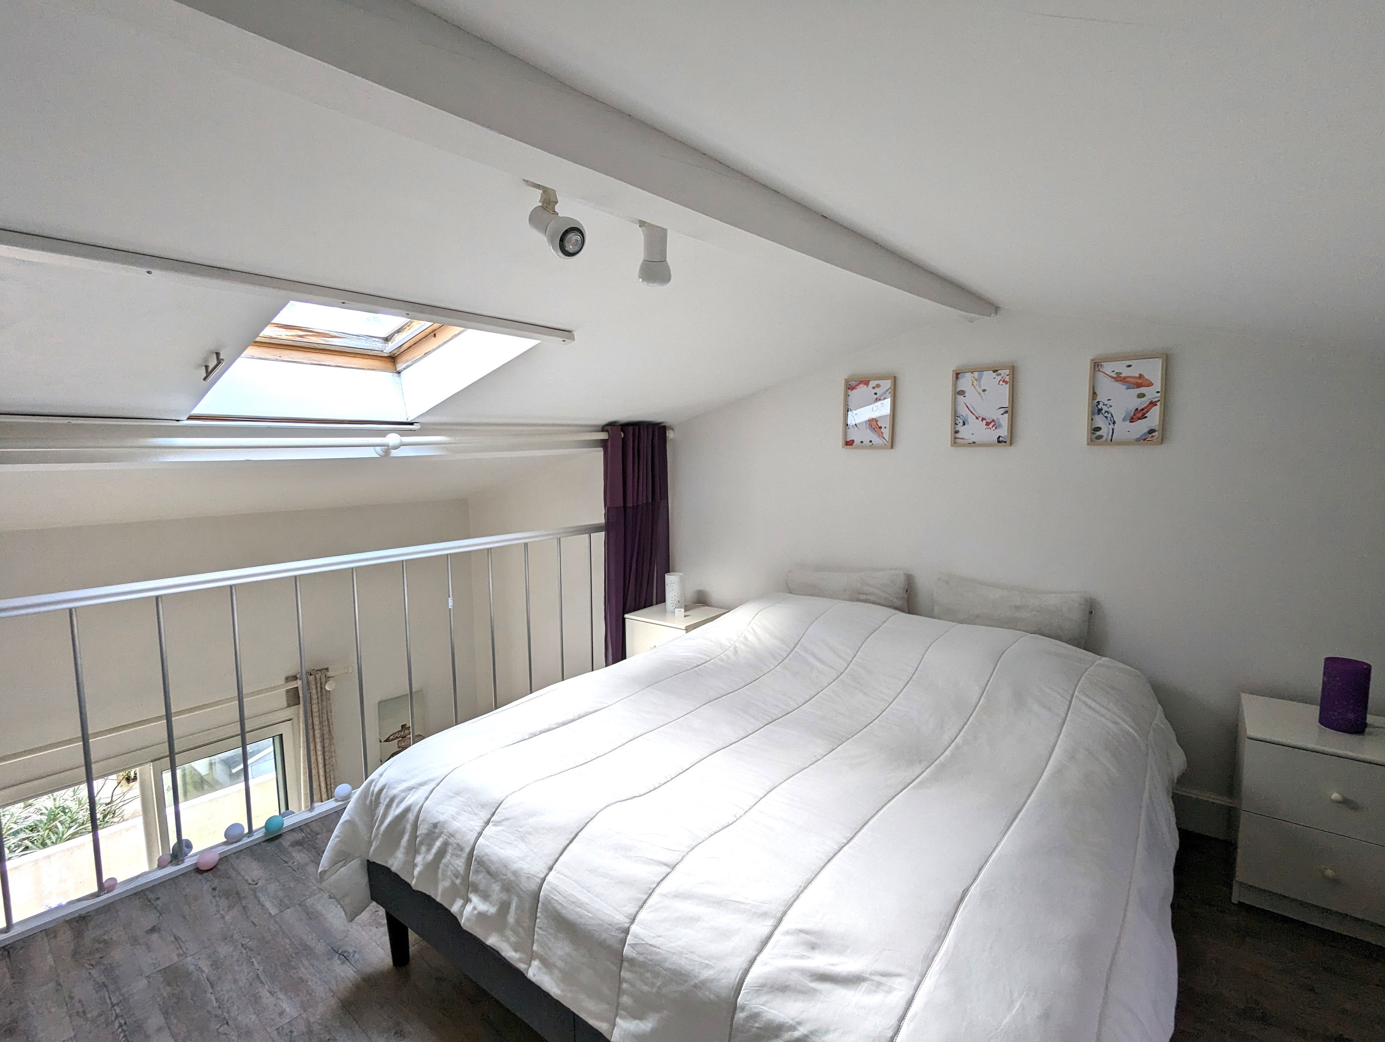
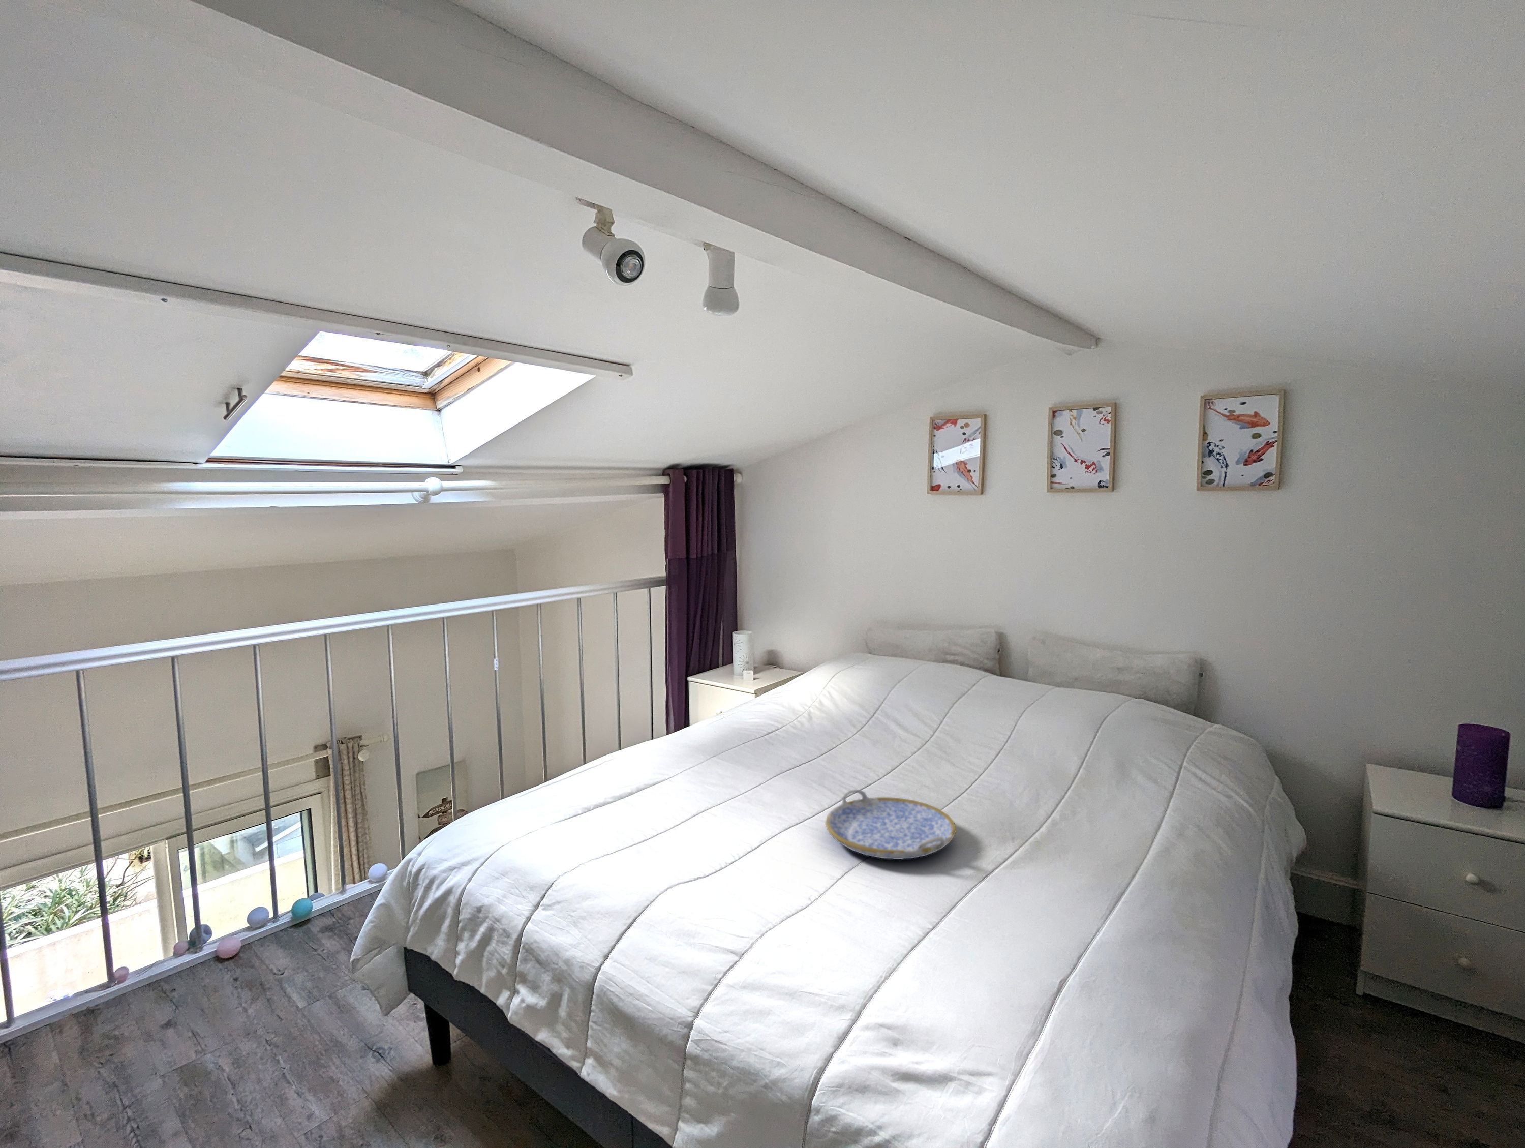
+ serving tray [825,789,957,860]
